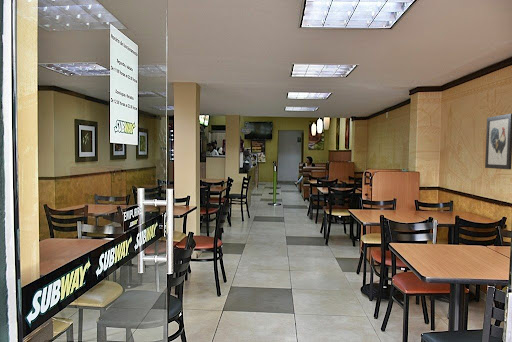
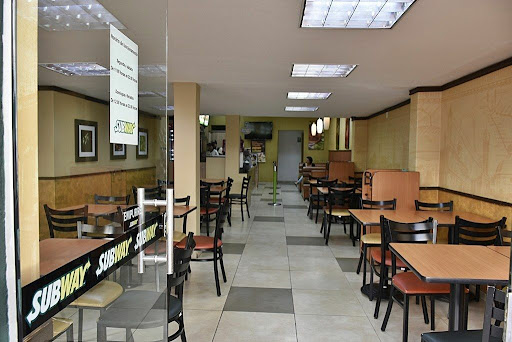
- wall art [484,113,512,170]
